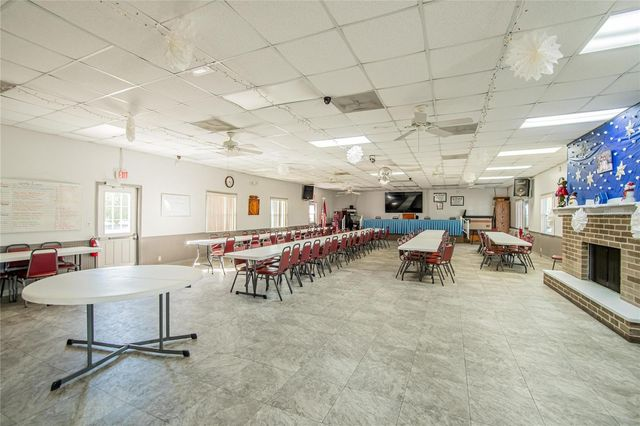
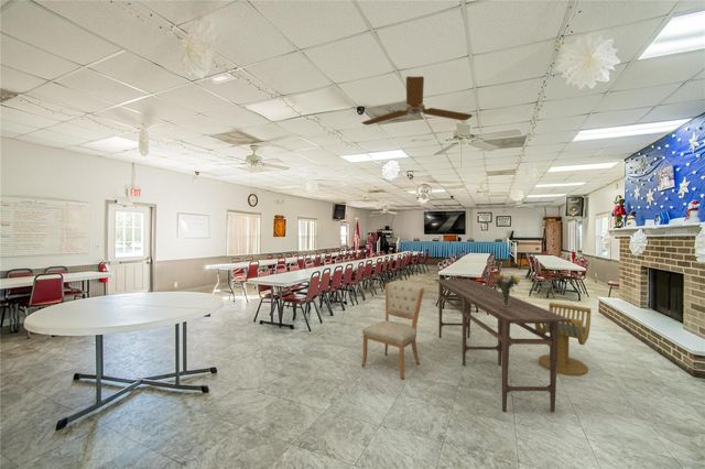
+ chair [534,302,592,377]
+ bouquet [490,272,521,306]
+ dining table [434,279,572,413]
+ ceiling fan [360,75,474,127]
+ chair [361,280,425,381]
